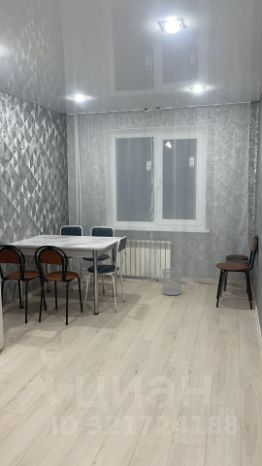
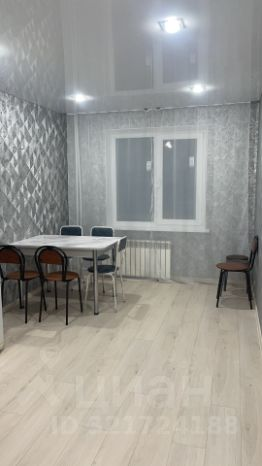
- wastebasket [161,267,182,296]
